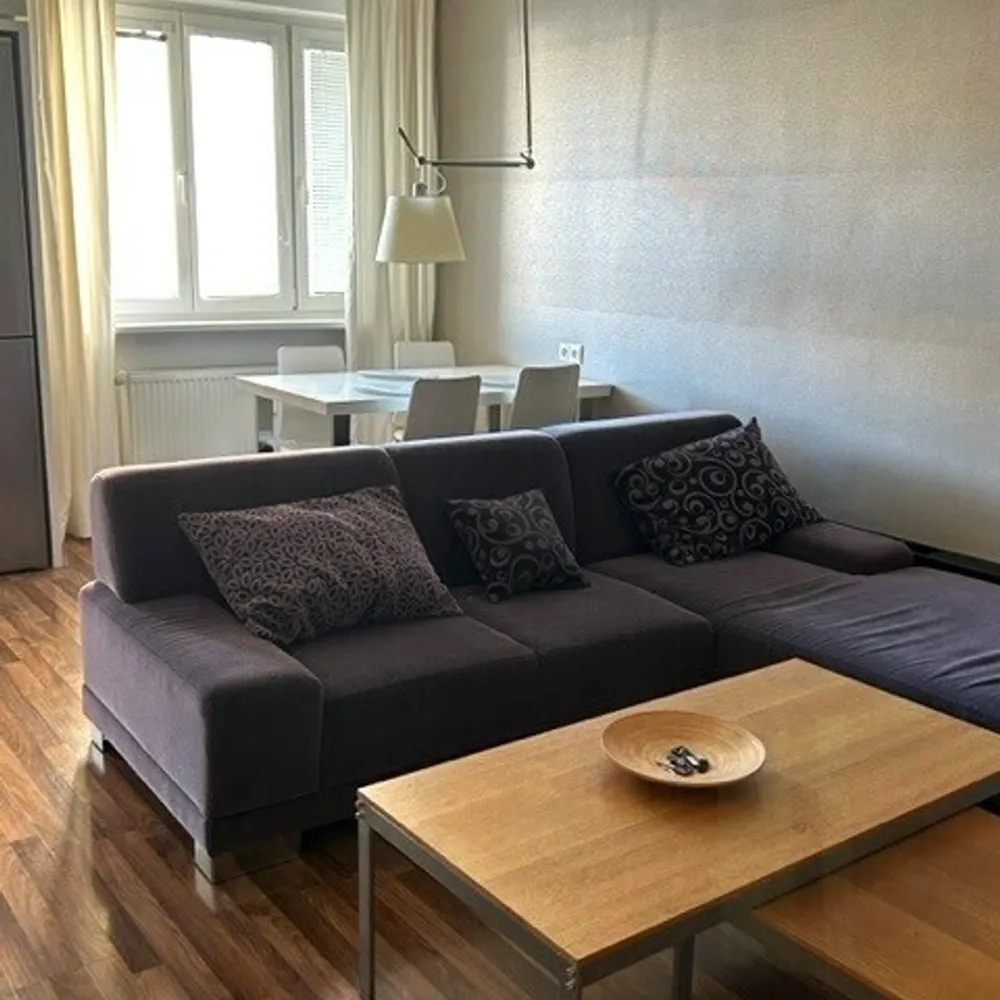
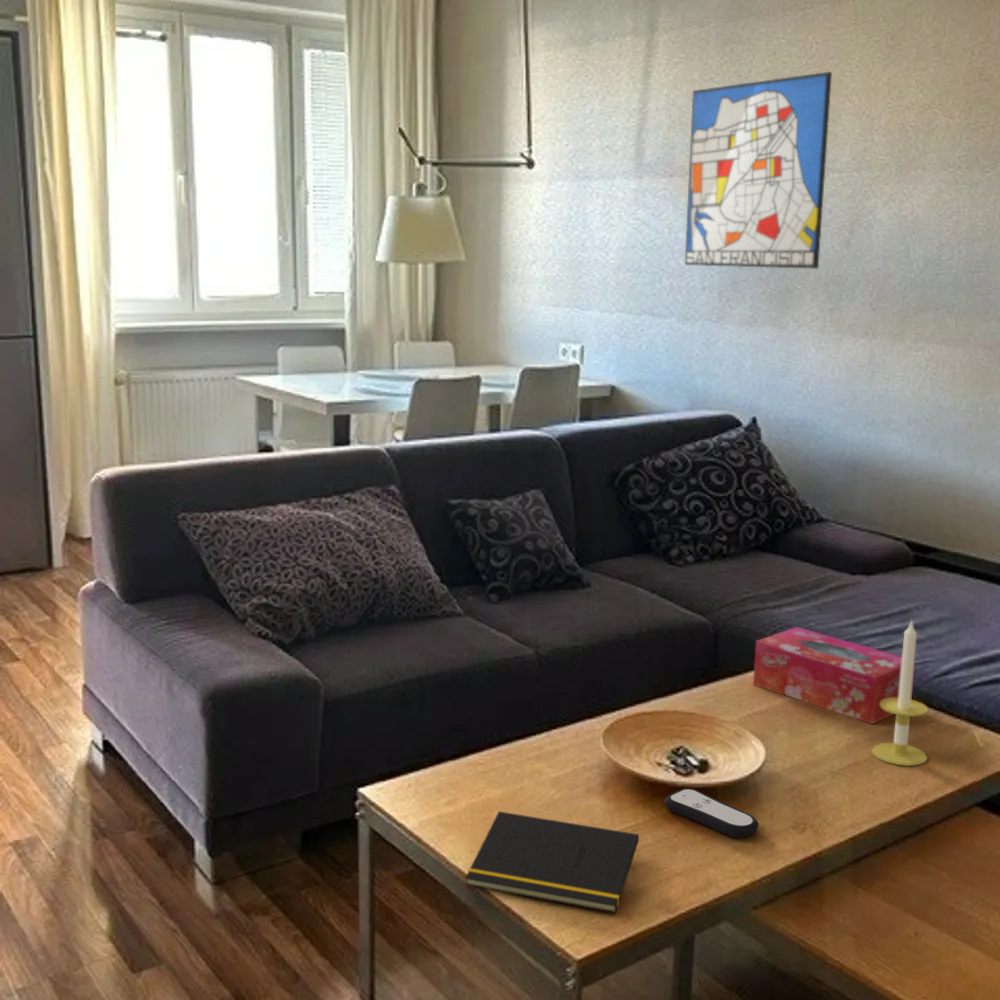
+ wall art [684,71,833,270]
+ remote control [664,788,760,838]
+ notepad [464,810,640,914]
+ candle [871,618,929,767]
+ tissue box [752,626,916,725]
